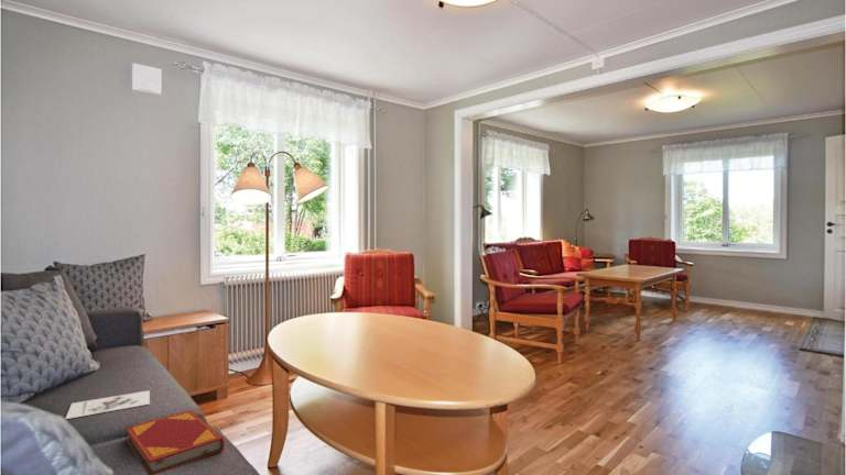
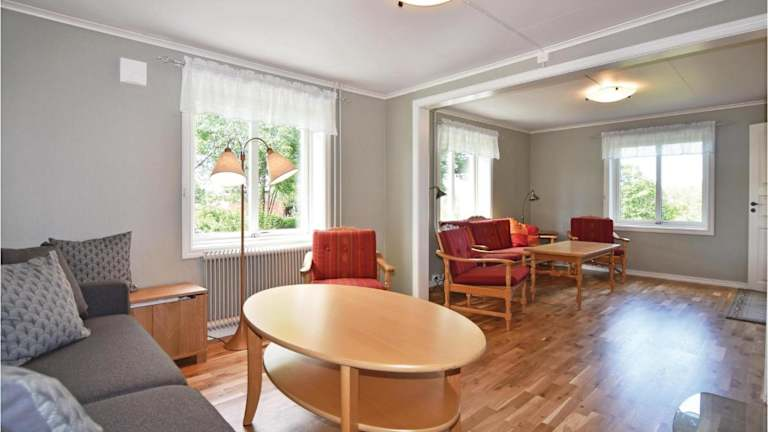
- architectural model [64,389,151,420]
- hardback book [123,409,226,475]
